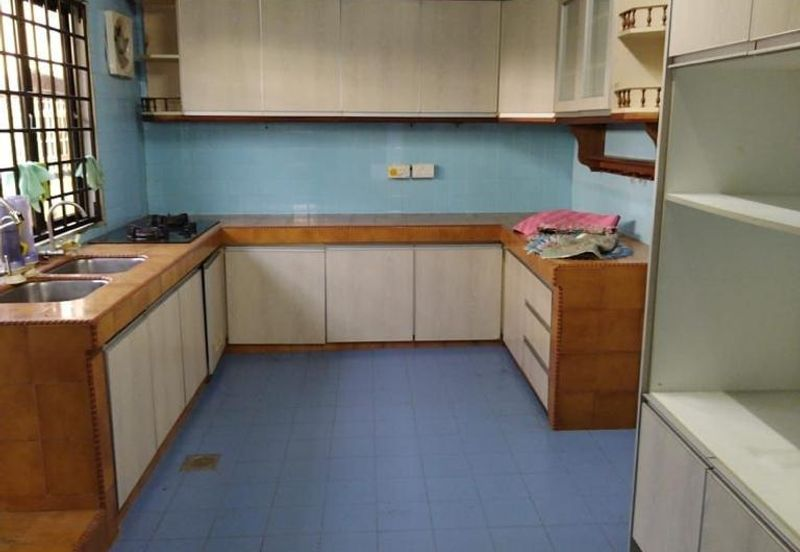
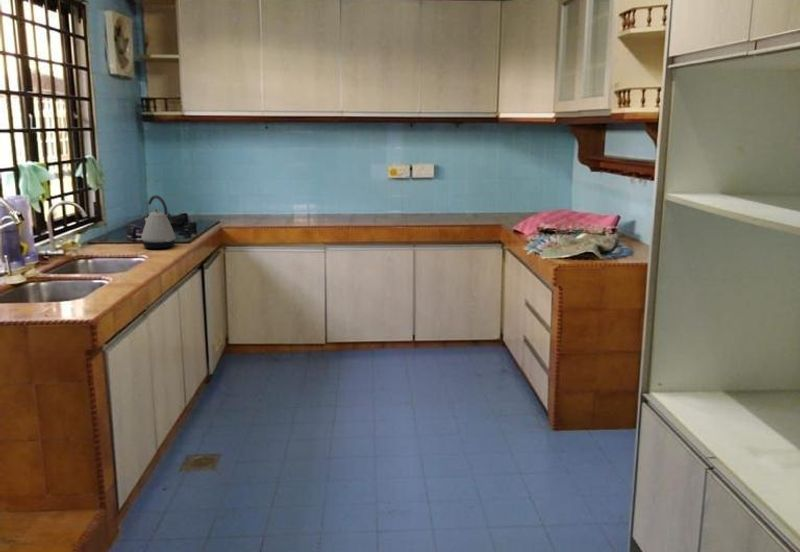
+ kettle [140,195,177,250]
